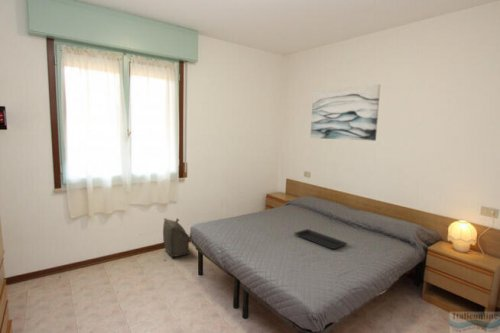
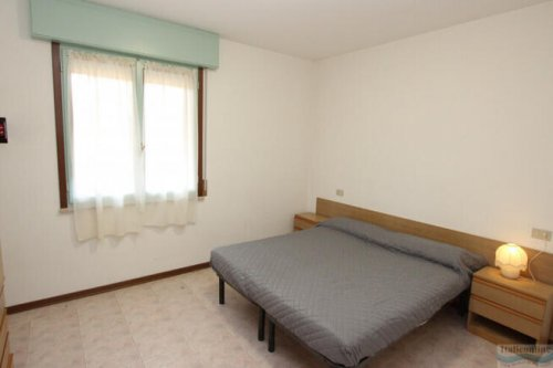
- wall art [309,83,381,142]
- backpack [162,217,190,259]
- serving tray [293,228,348,250]
